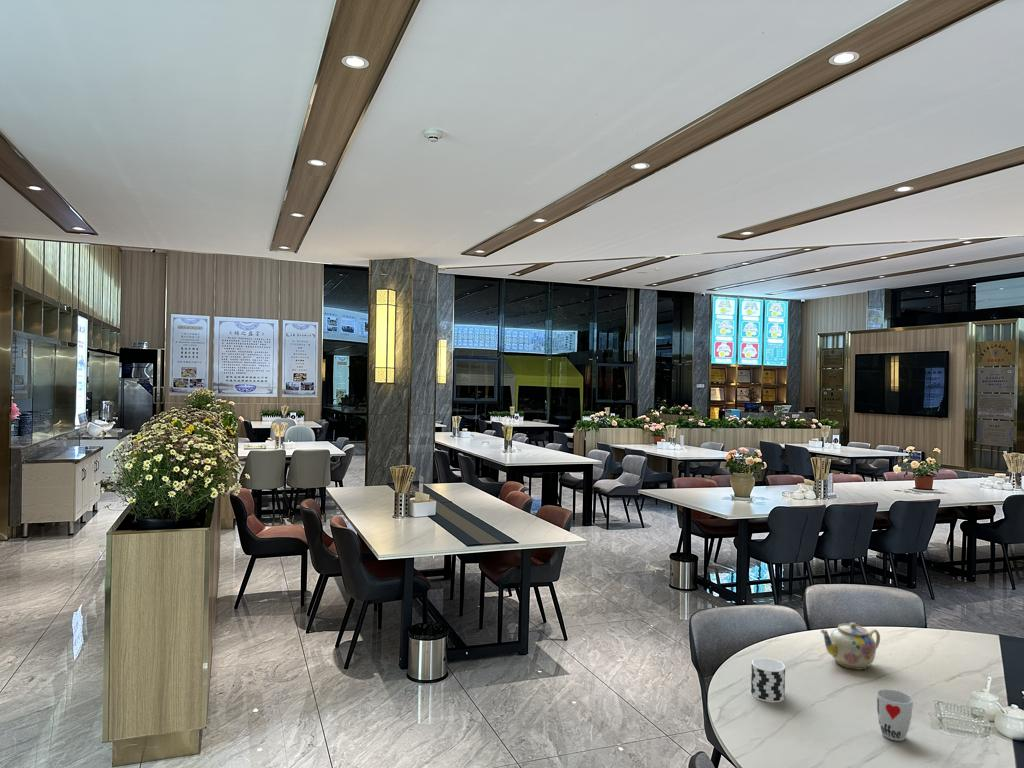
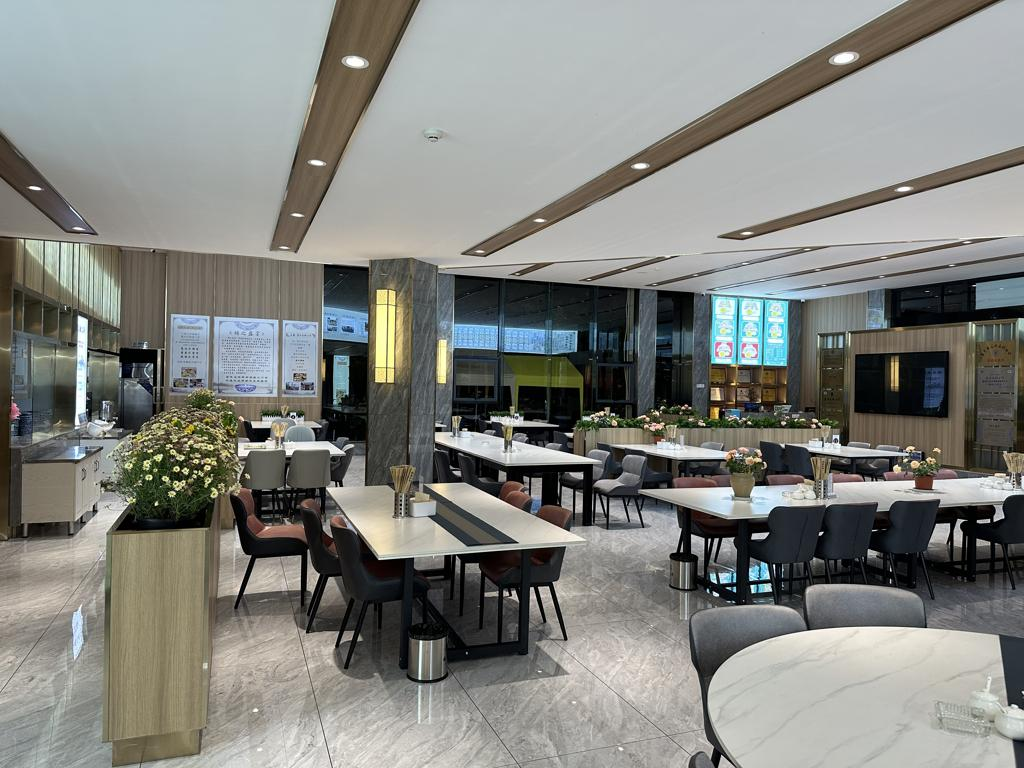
- cup [876,688,914,742]
- cup [750,657,786,703]
- teapot [819,621,881,671]
